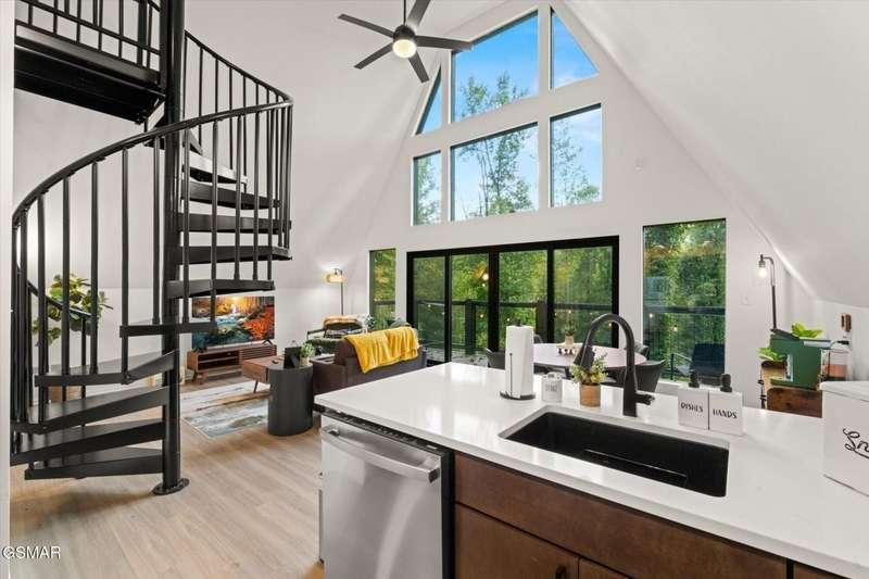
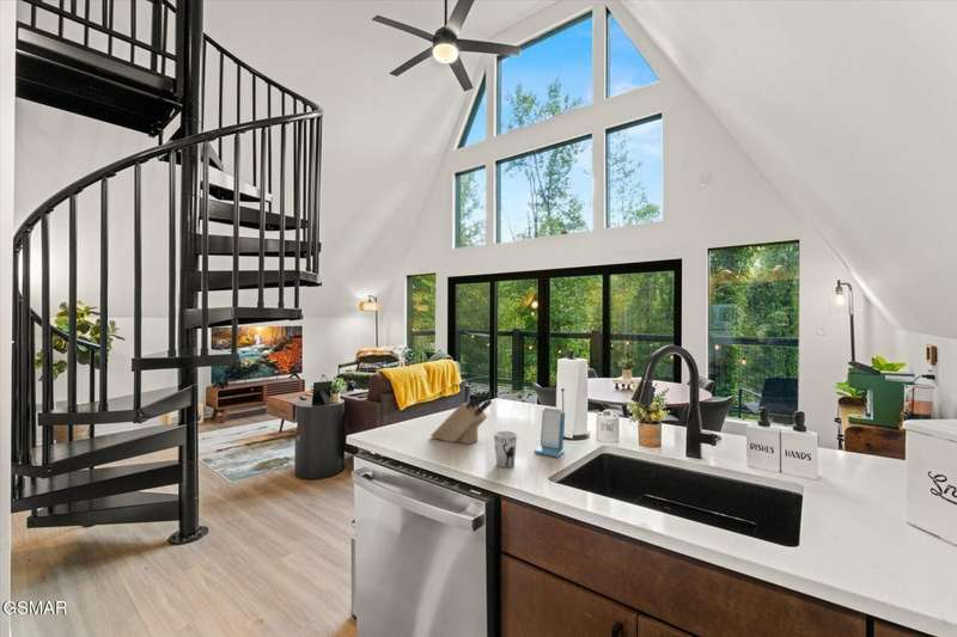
+ knife block [429,390,493,446]
+ cup [493,430,518,470]
+ smartphone [534,406,566,459]
